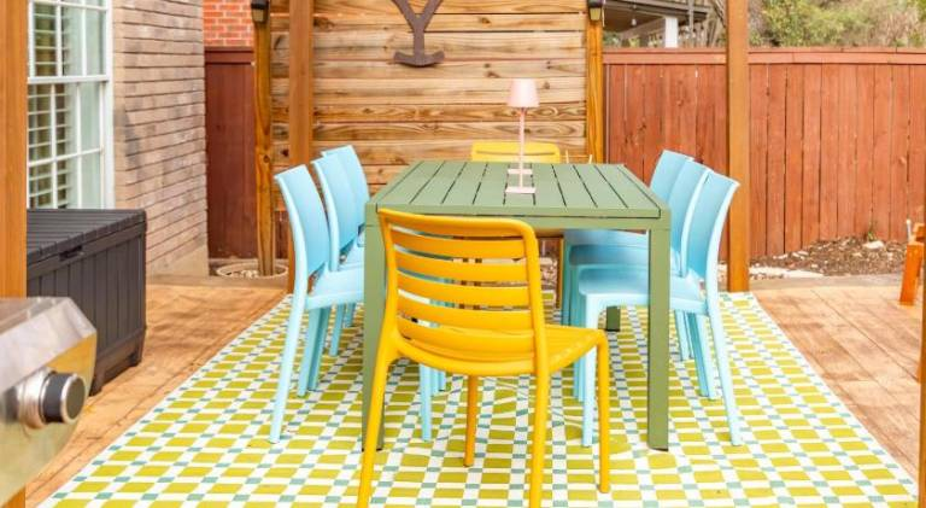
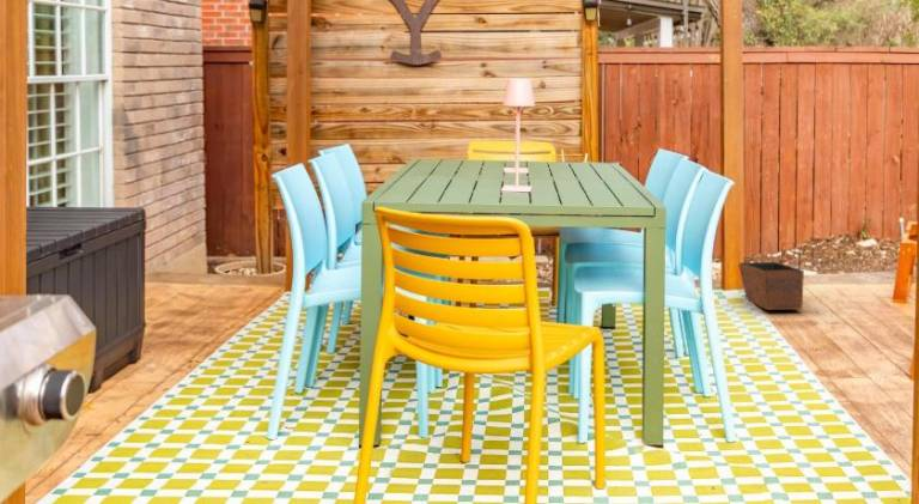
+ planter [737,242,815,311]
